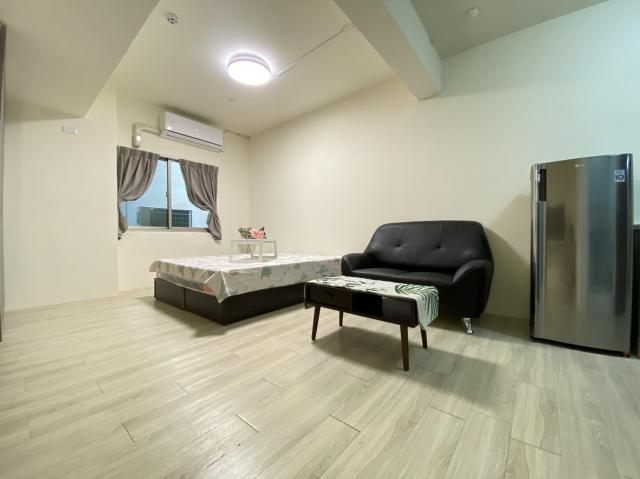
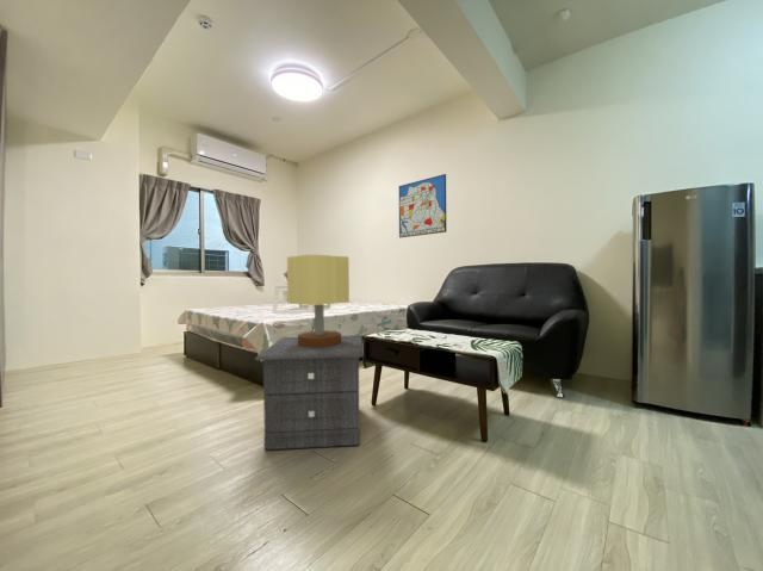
+ table lamp [286,254,351,348]
+ wall art [398,173,447,238]
+ nightstand [254,335,365,451]
